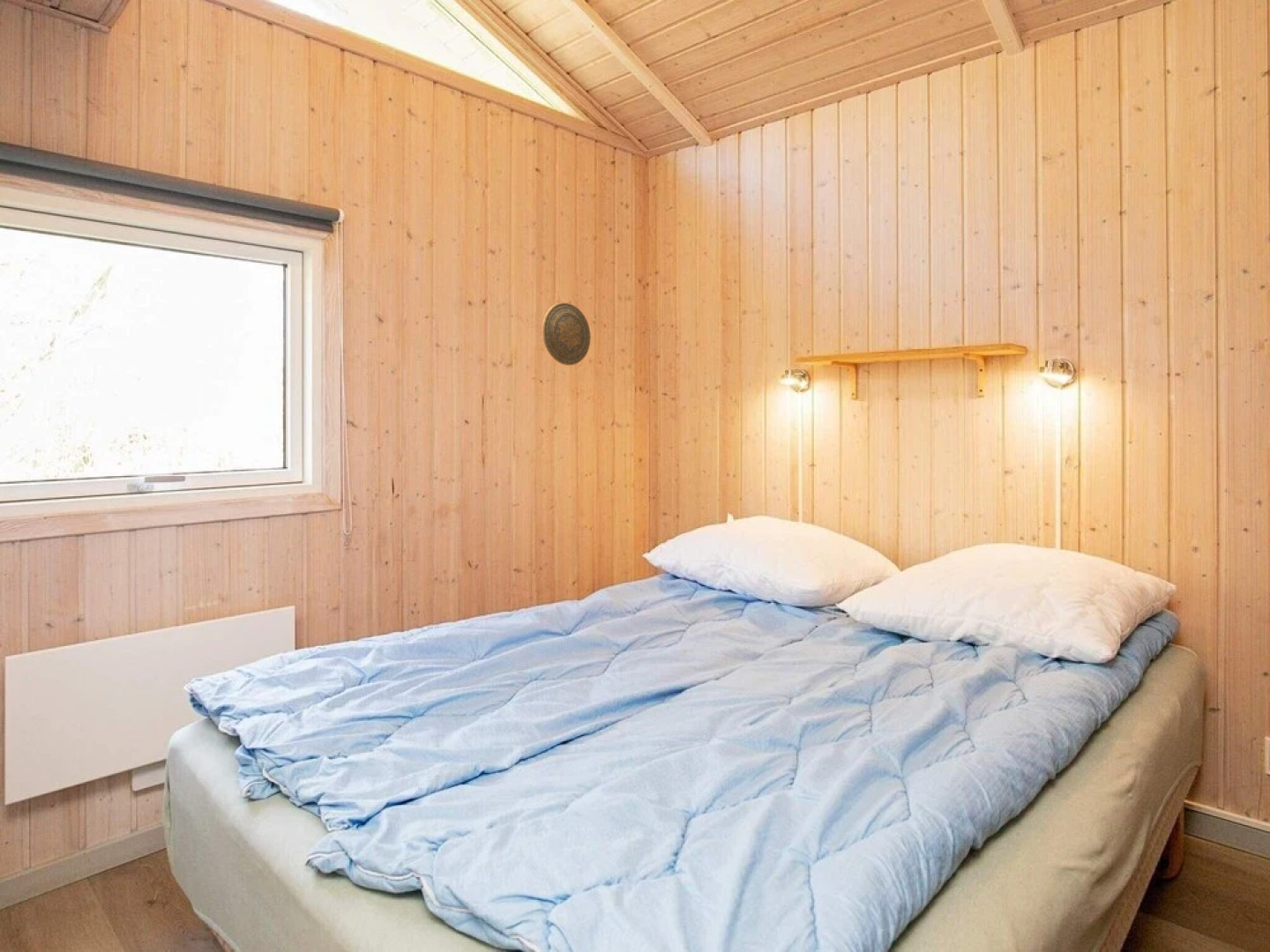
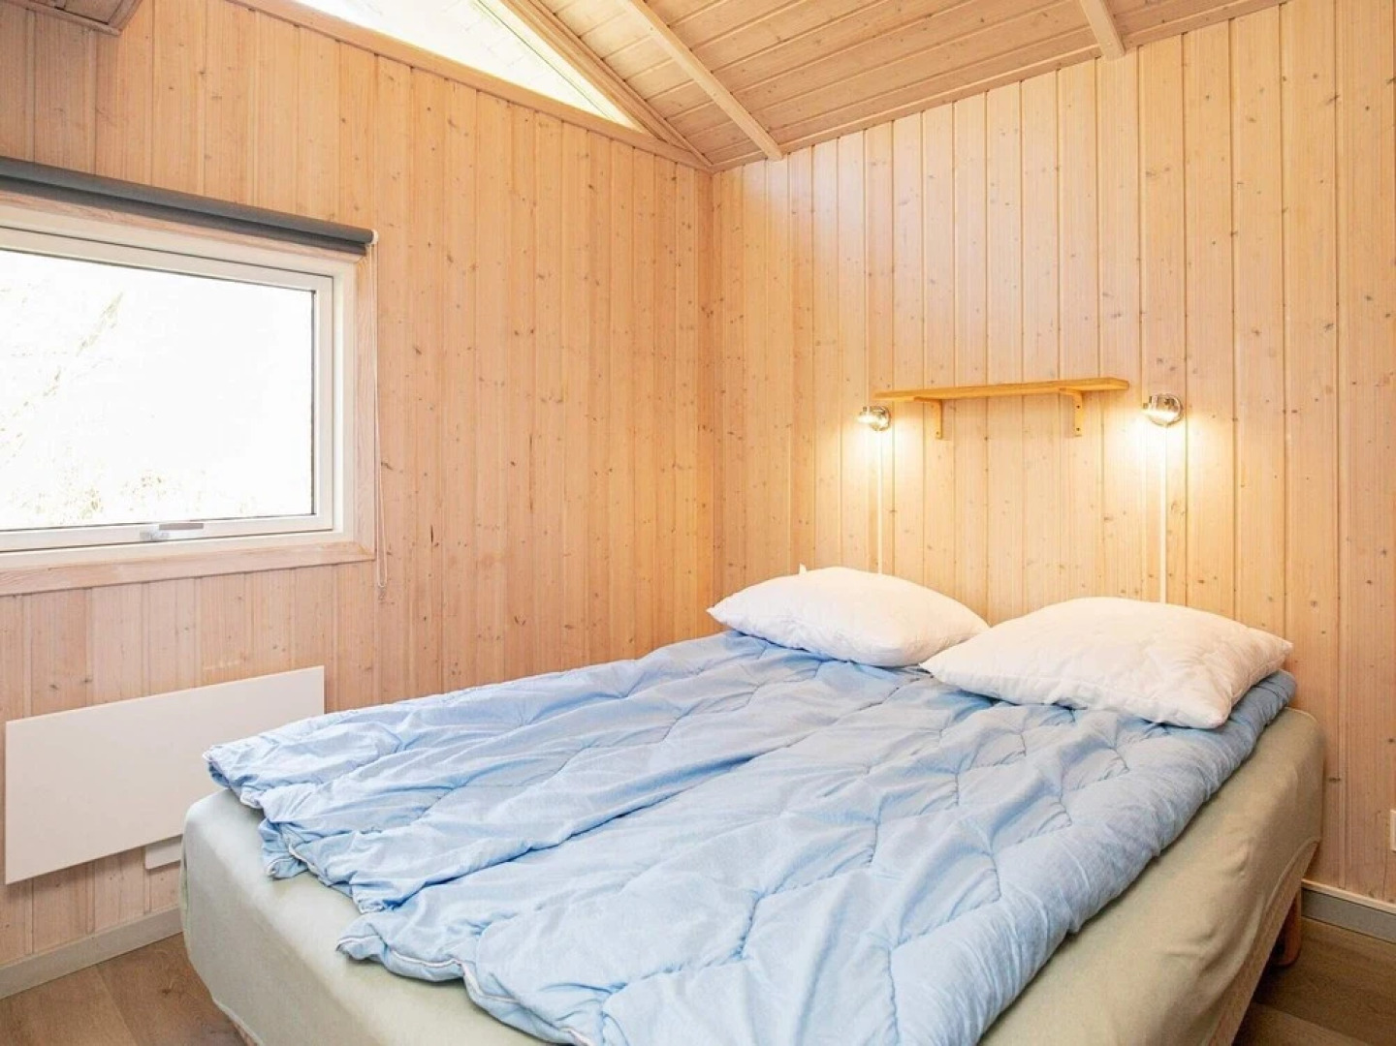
- decorative plate [542,301,592,366]
